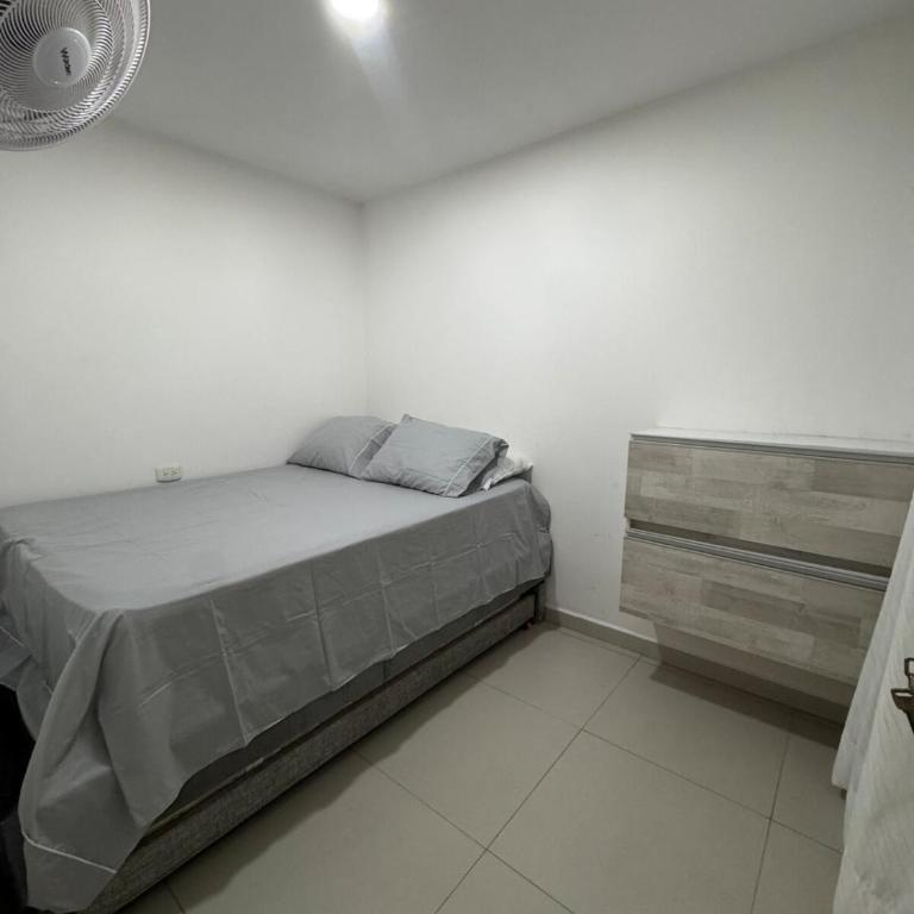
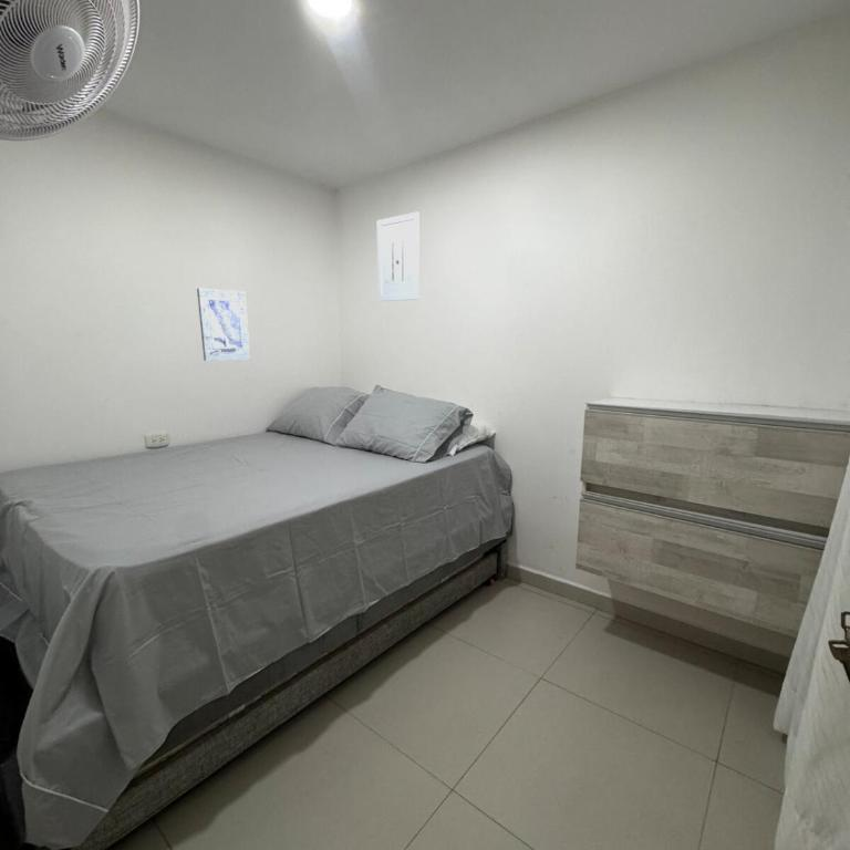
+ wall art [376,210,419,302]
+ wall art [196,287,251,362]
